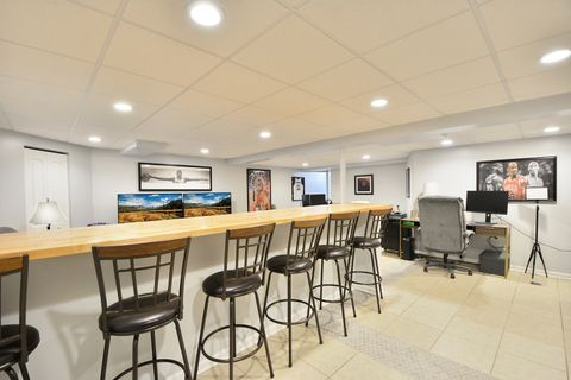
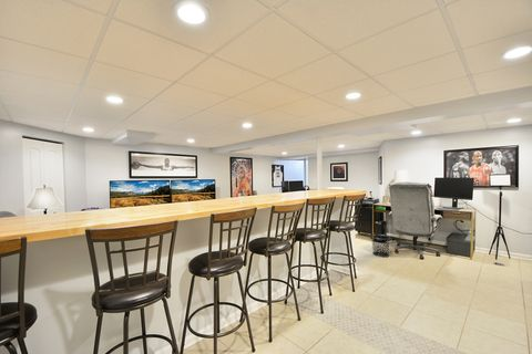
+ waste bin [370,233,391,259]
